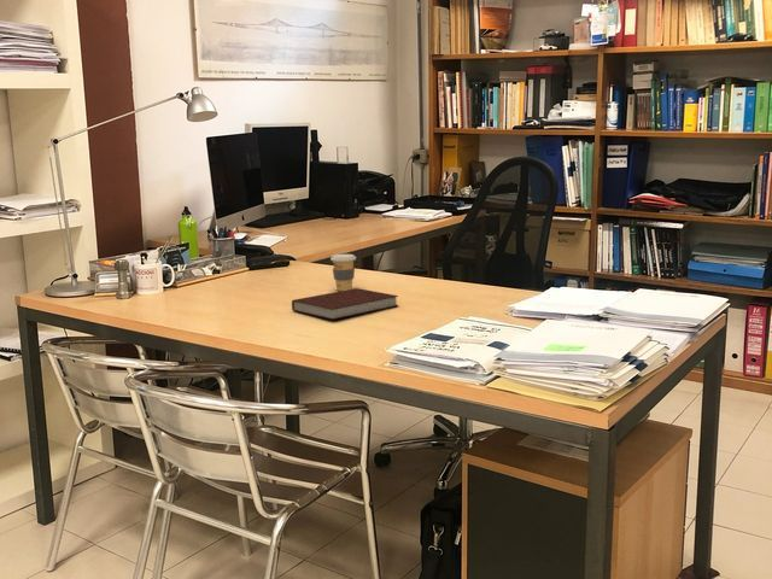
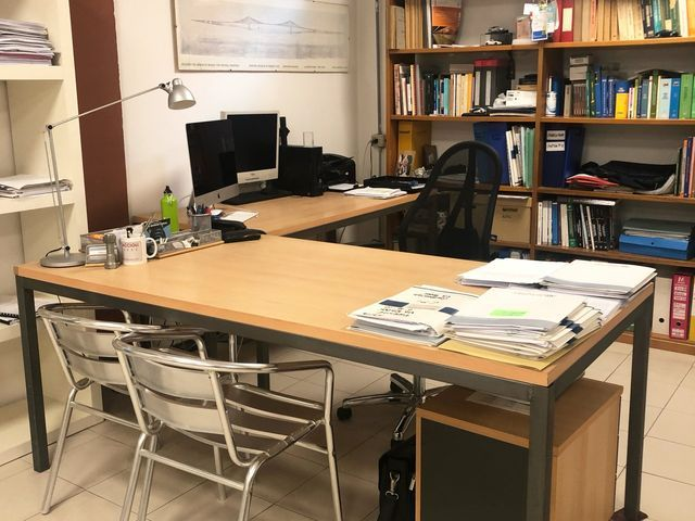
- coffee cup [329,253,357,292]
- notebook [291,287,399,321]
